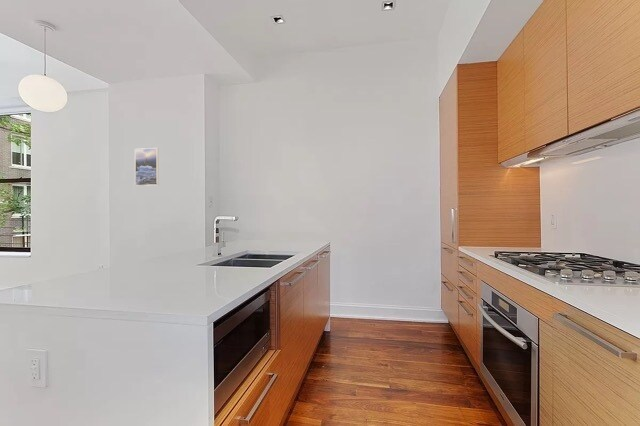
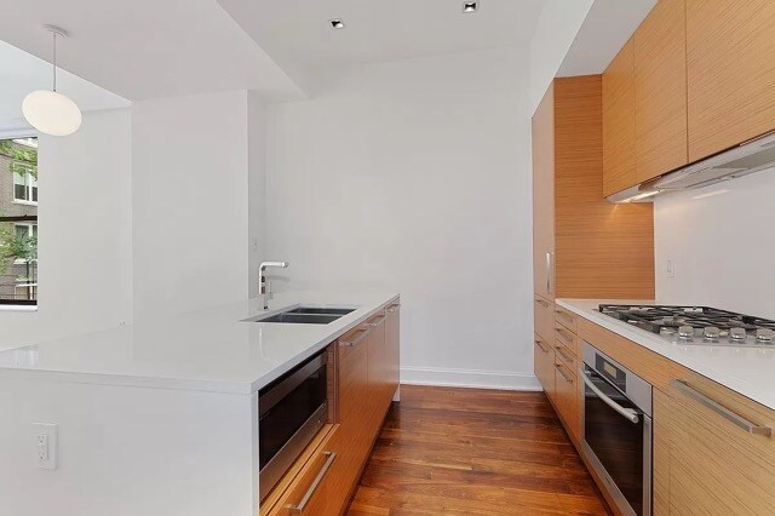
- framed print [134,147,160,187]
